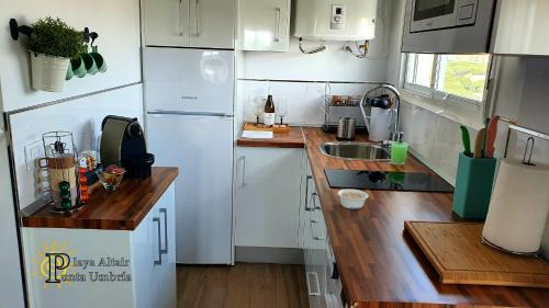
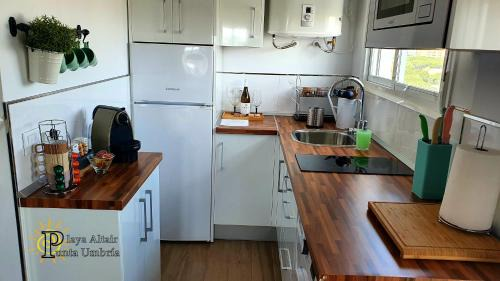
- legume [336,189,369,210]
